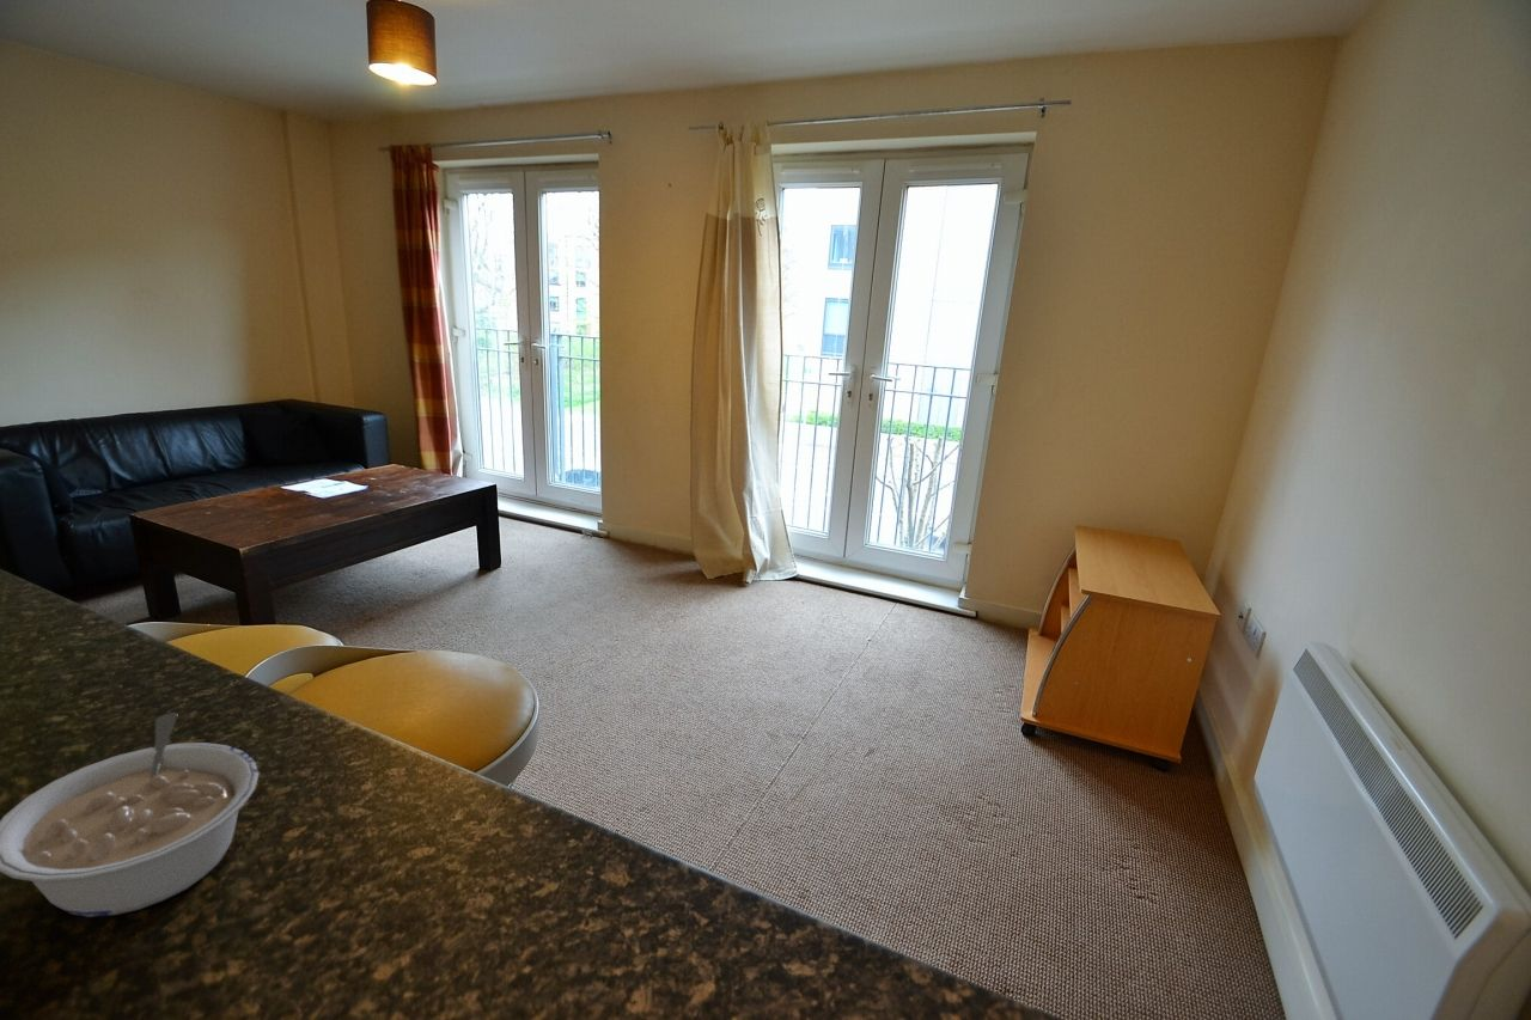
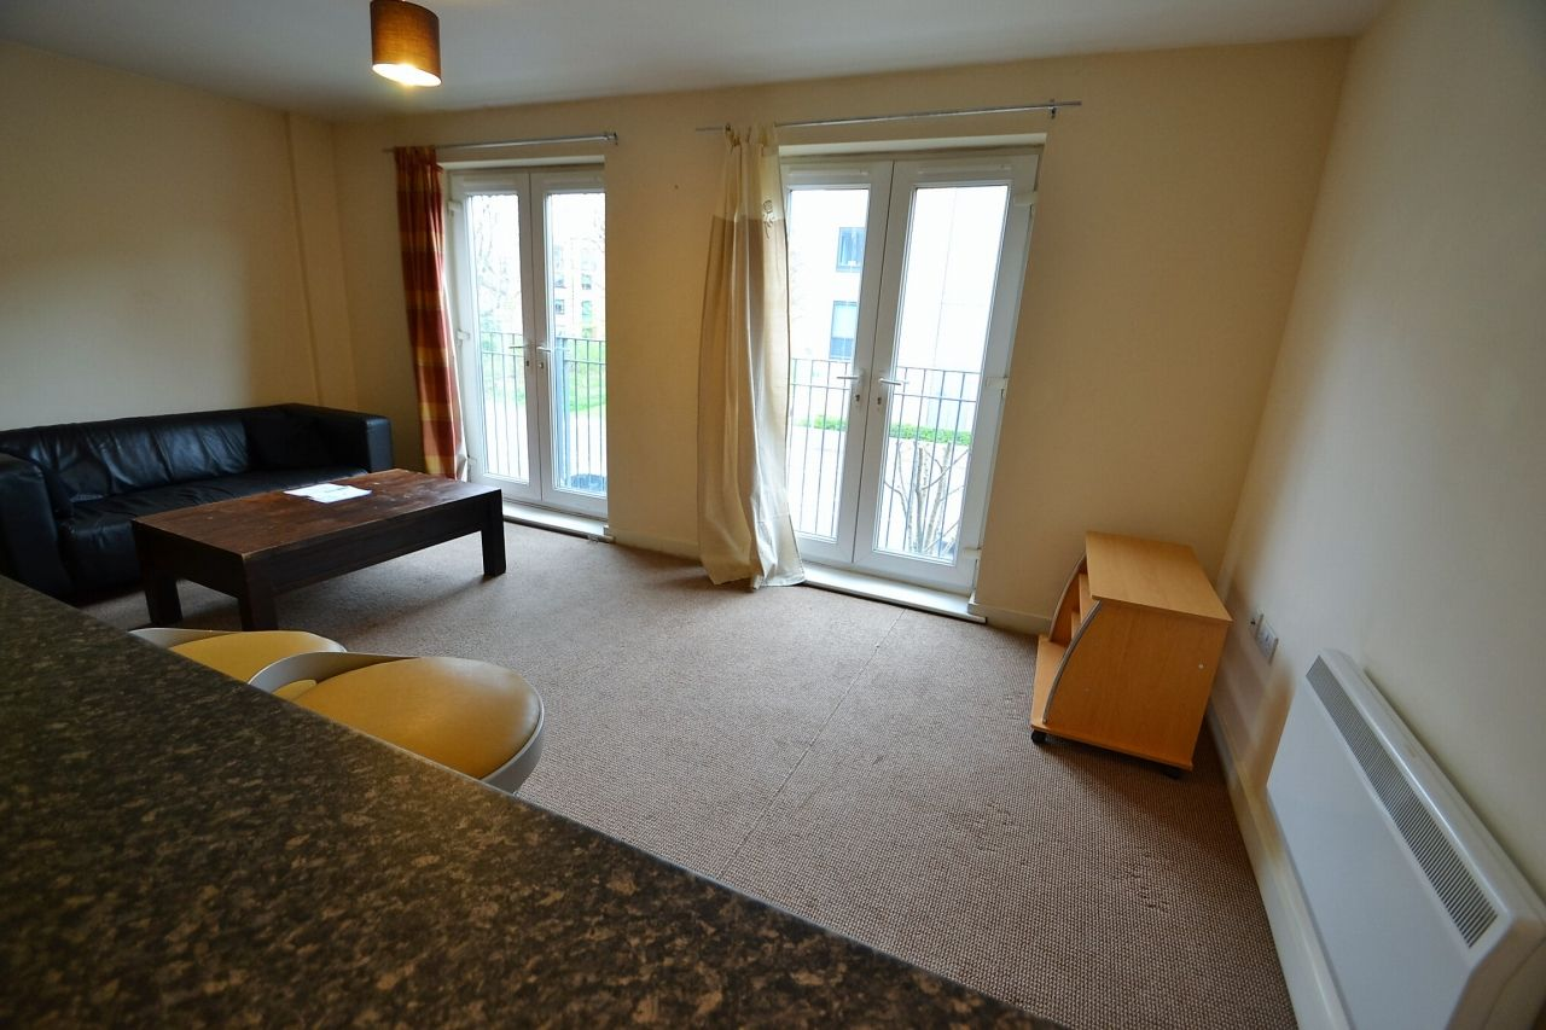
- legume [0,711,261,918]
